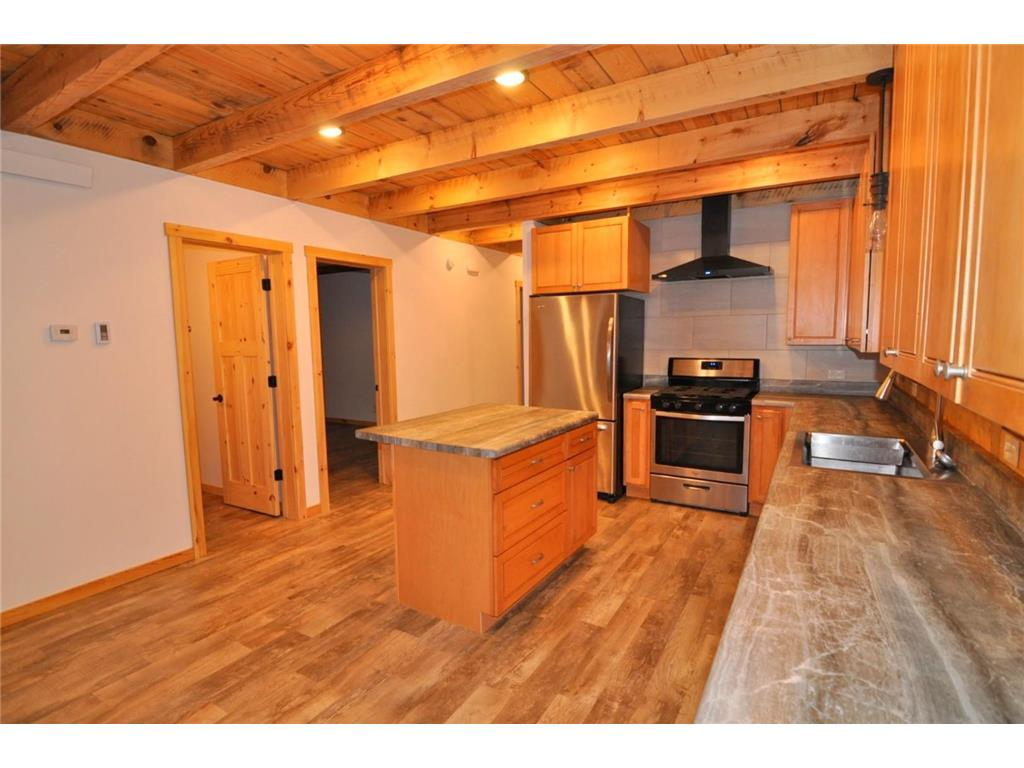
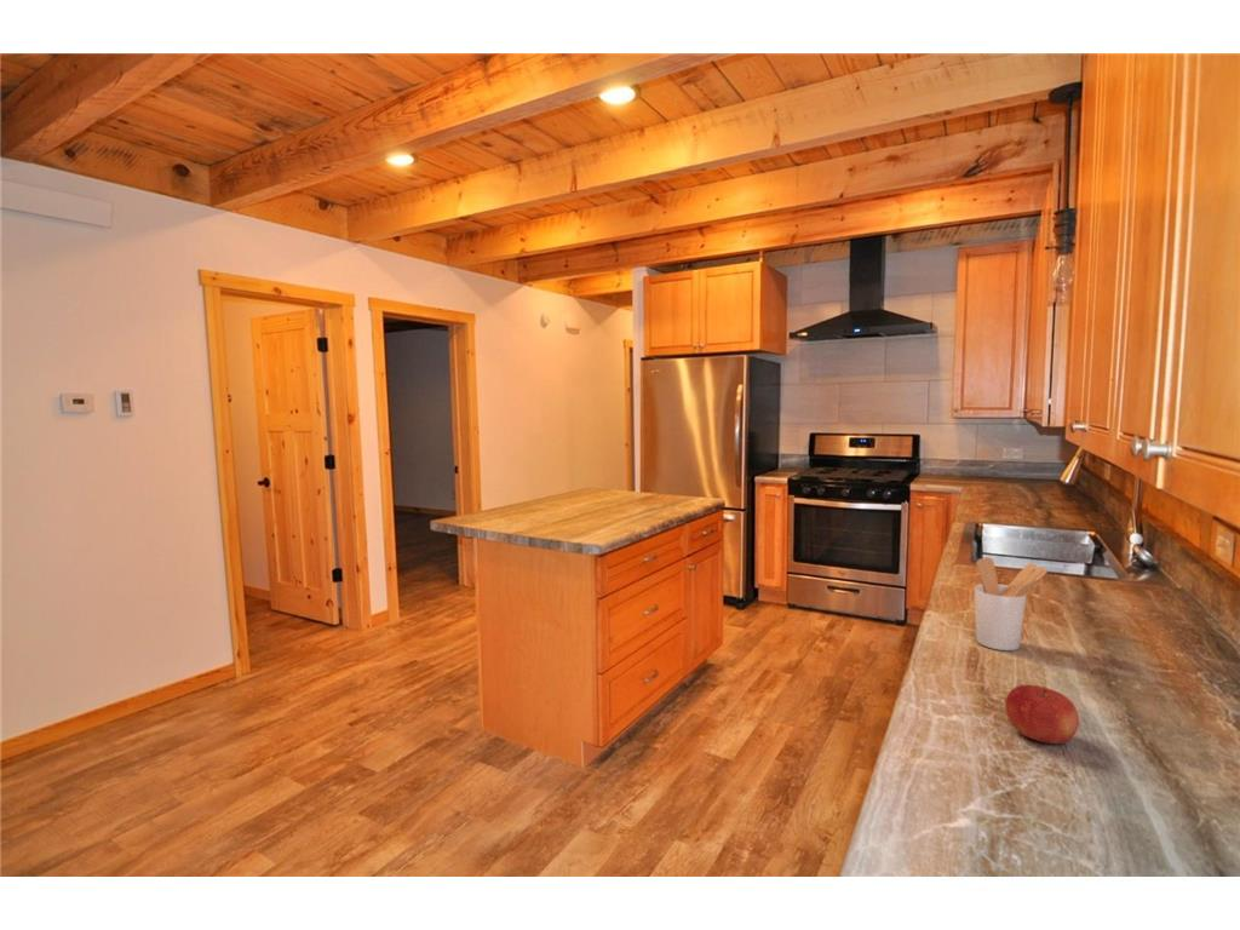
+ utensil holder [974,556,1049,651]
+ fruit [1004,684,1080,745]
